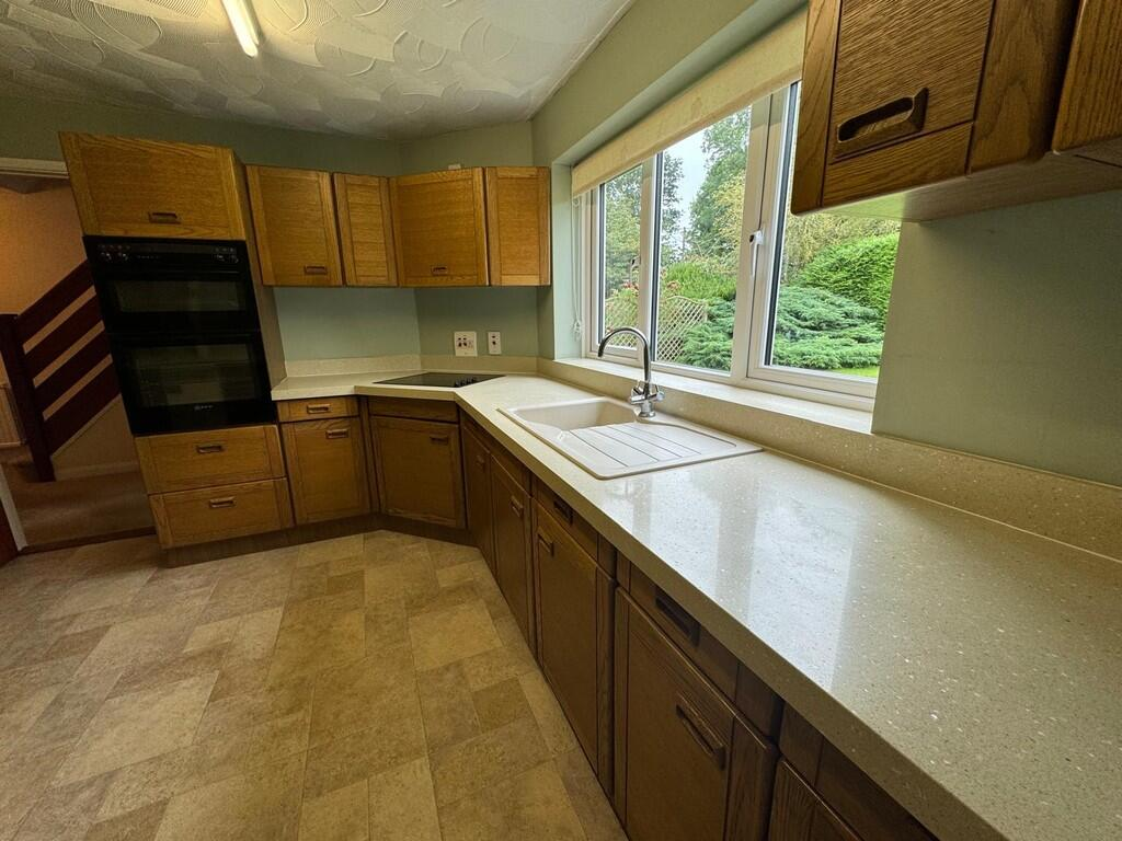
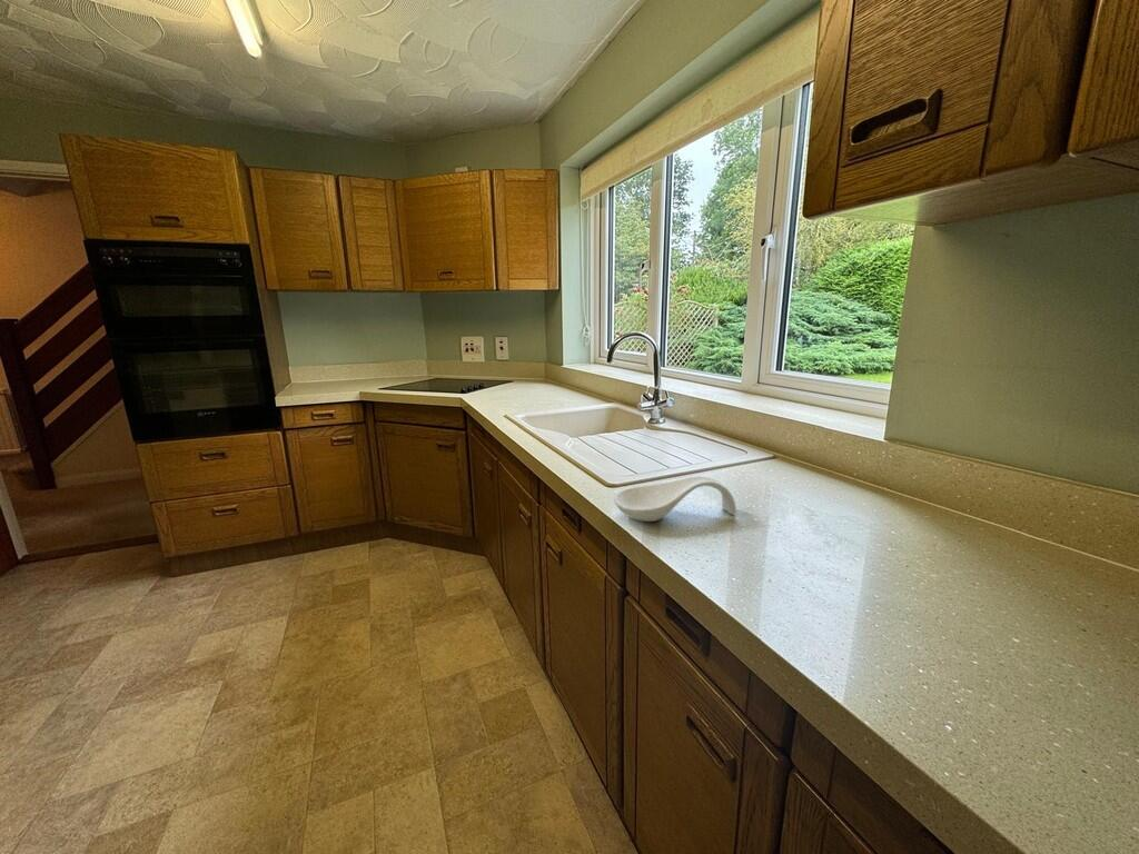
+ spoon rest [613,475,737,523]
